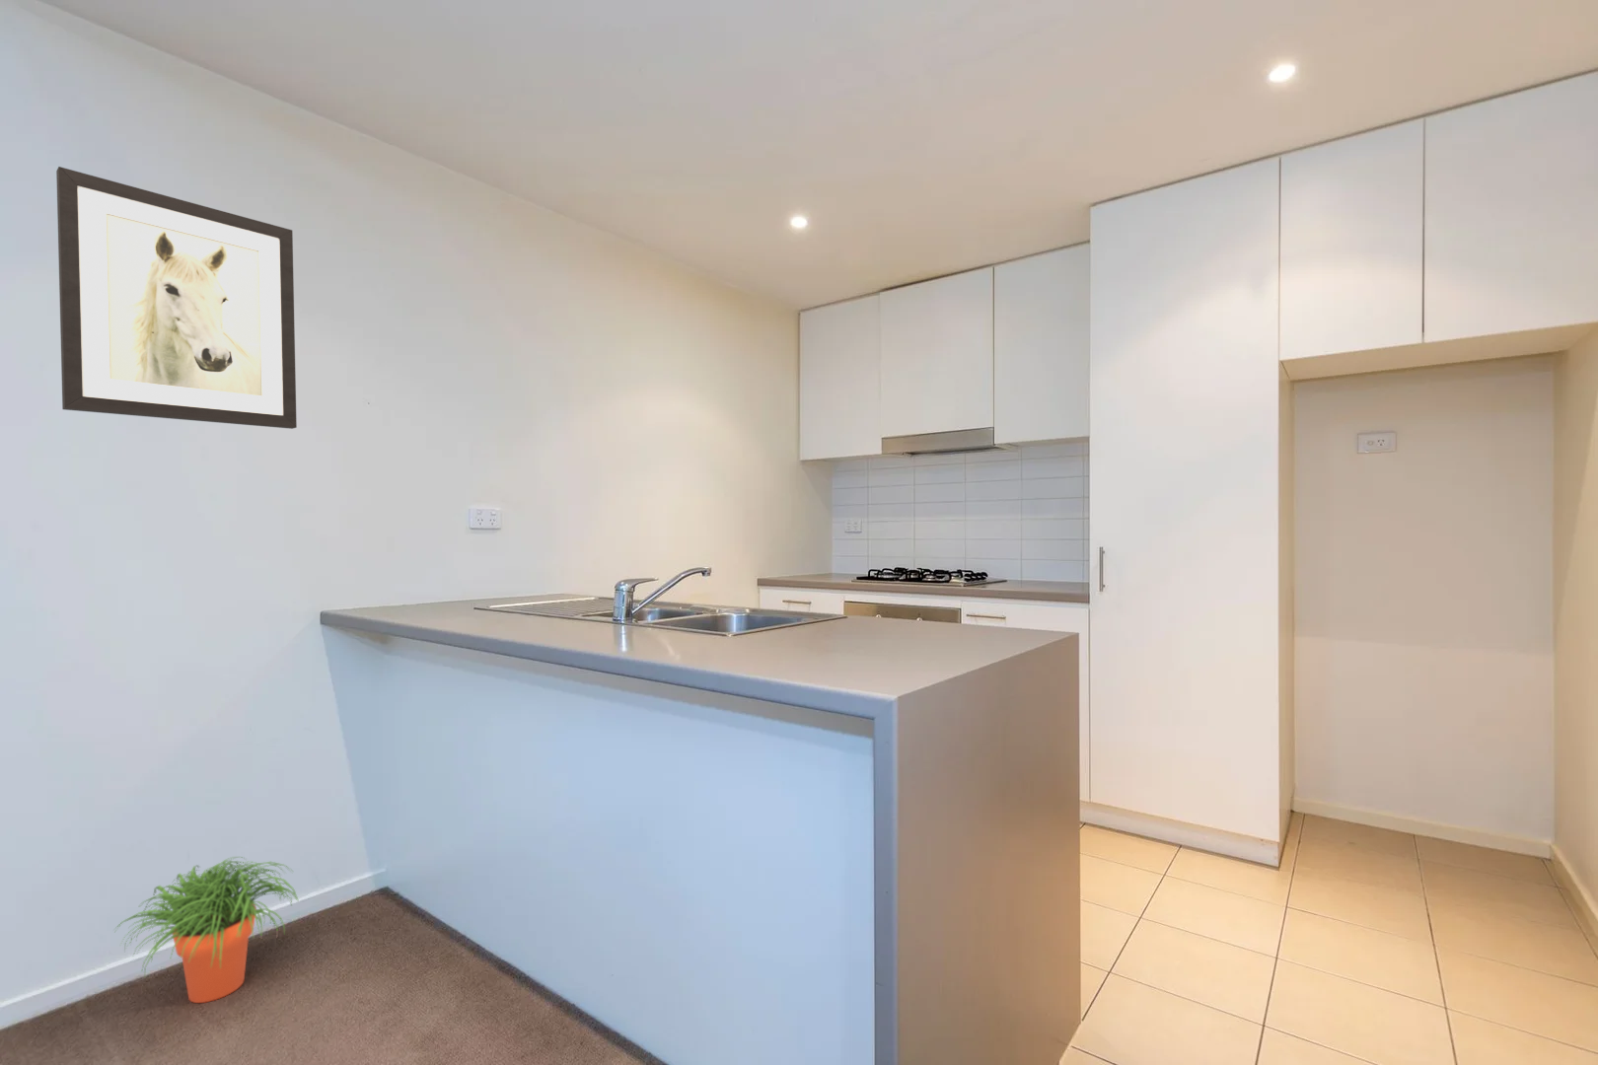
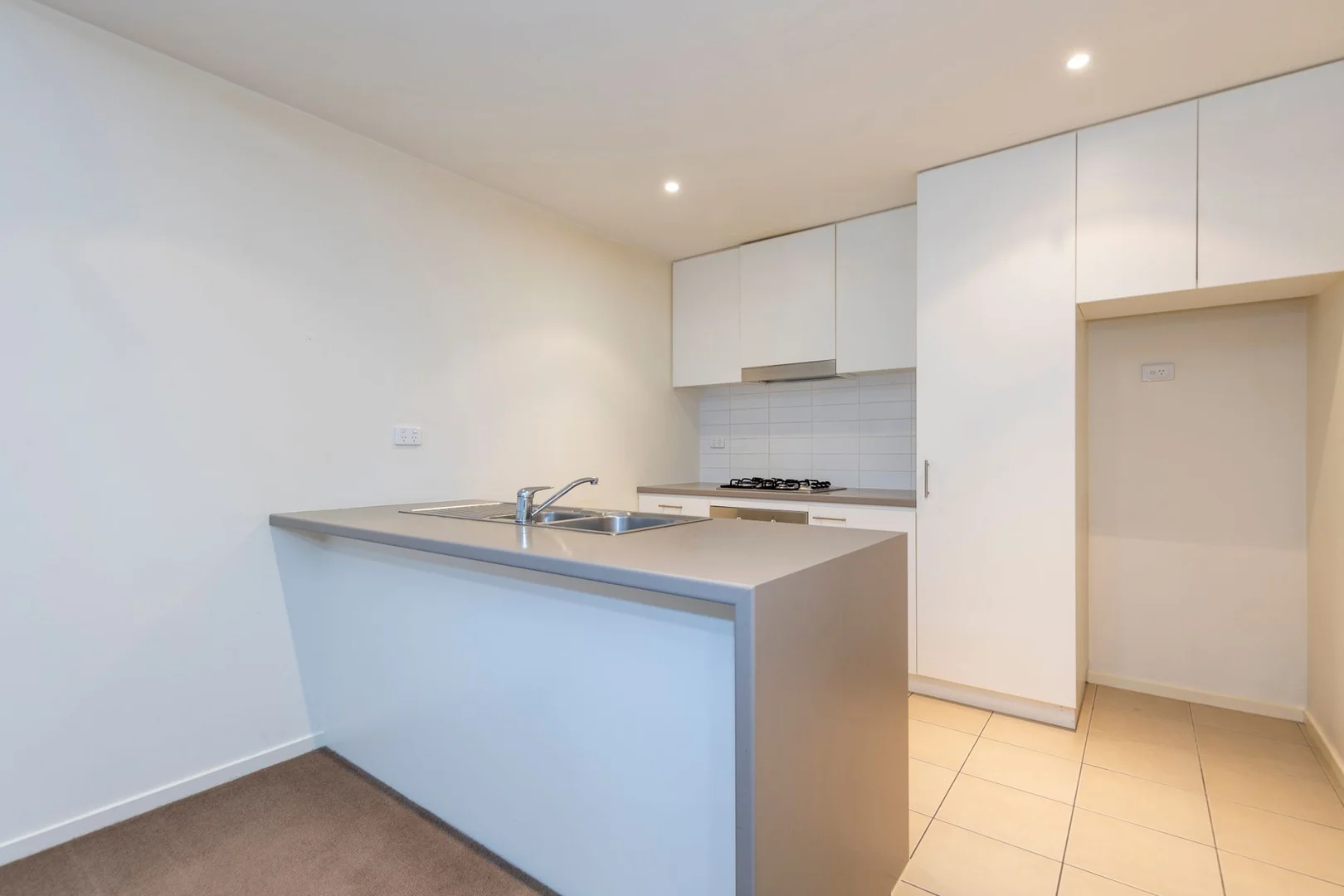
- potted plant [113,856,298,1004]
- wall art [55,165,298,430]
